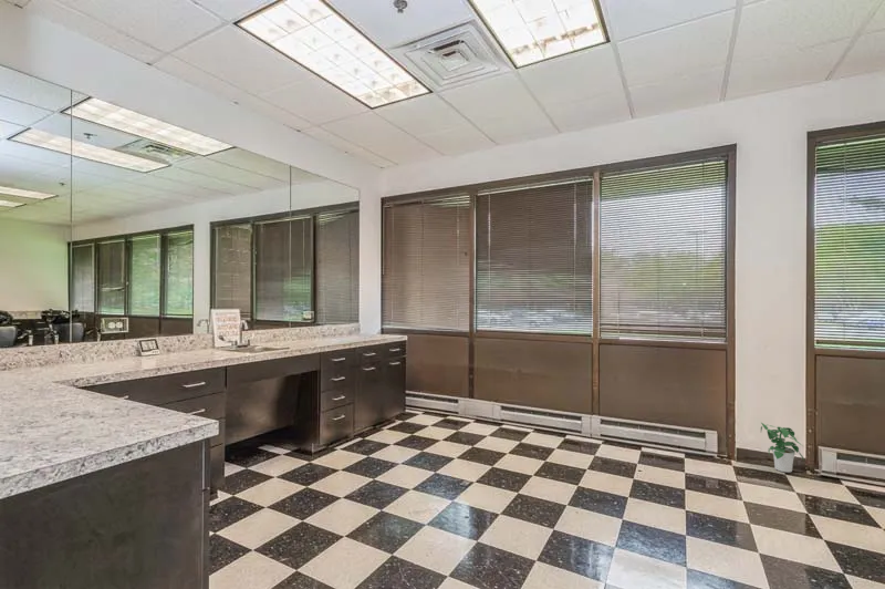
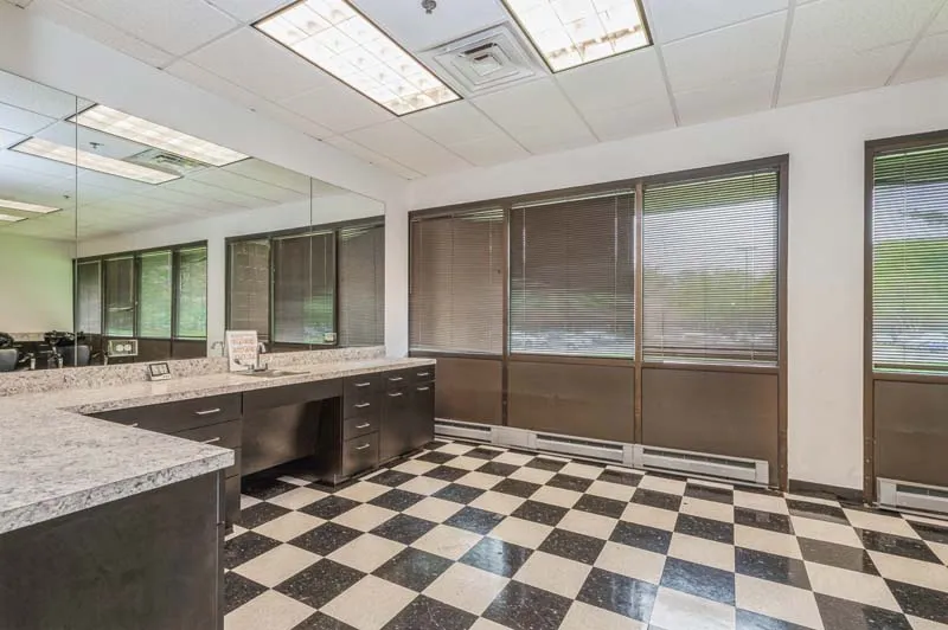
- potted plant [760,422,805,474]
